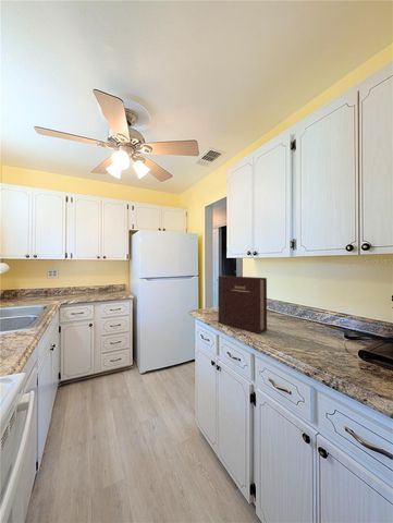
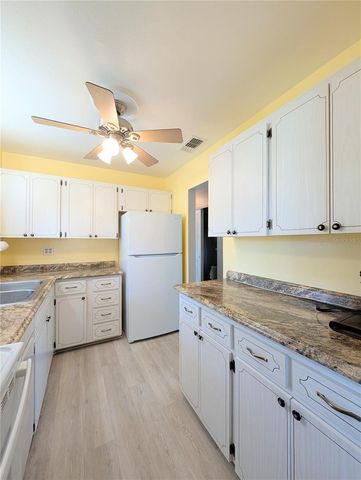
- book [218,275,268,335]
